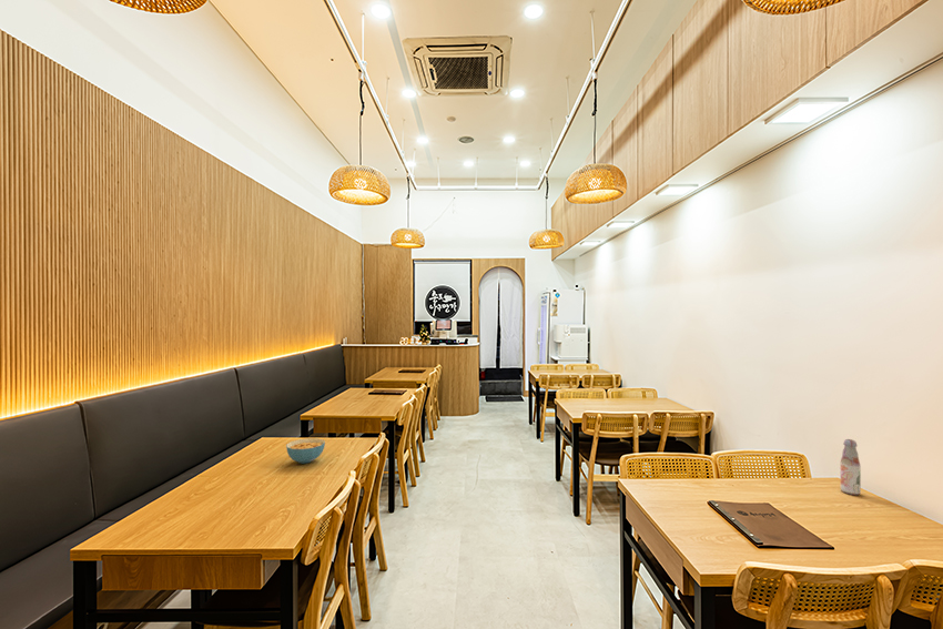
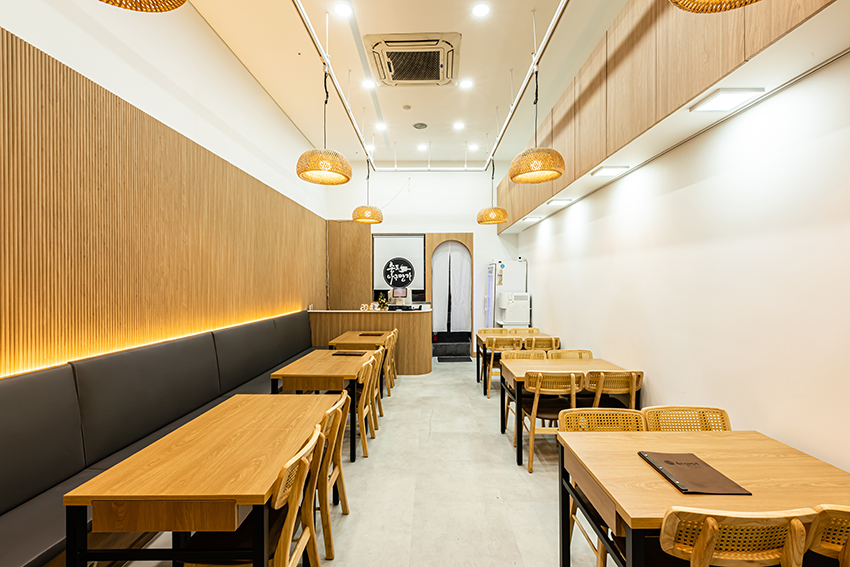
- cereal bowl [285,437,326,465]
- bottle [840,438,862,496]
